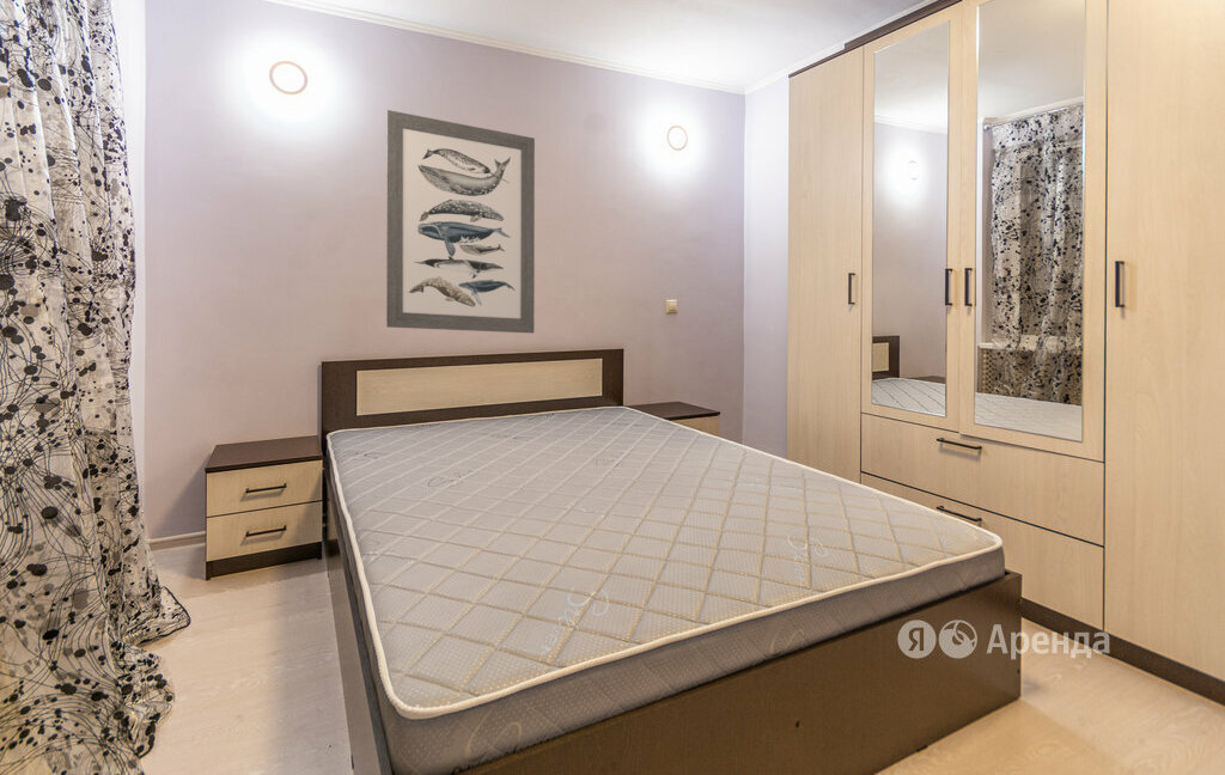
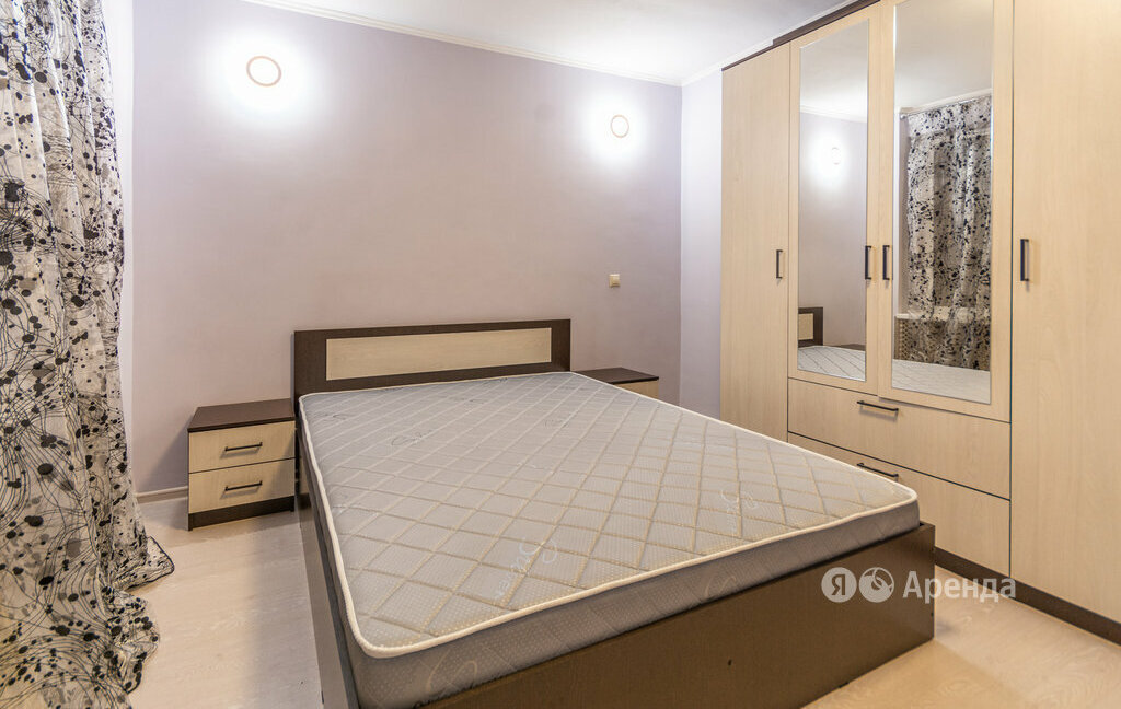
- wall art [385,109,536,335]
